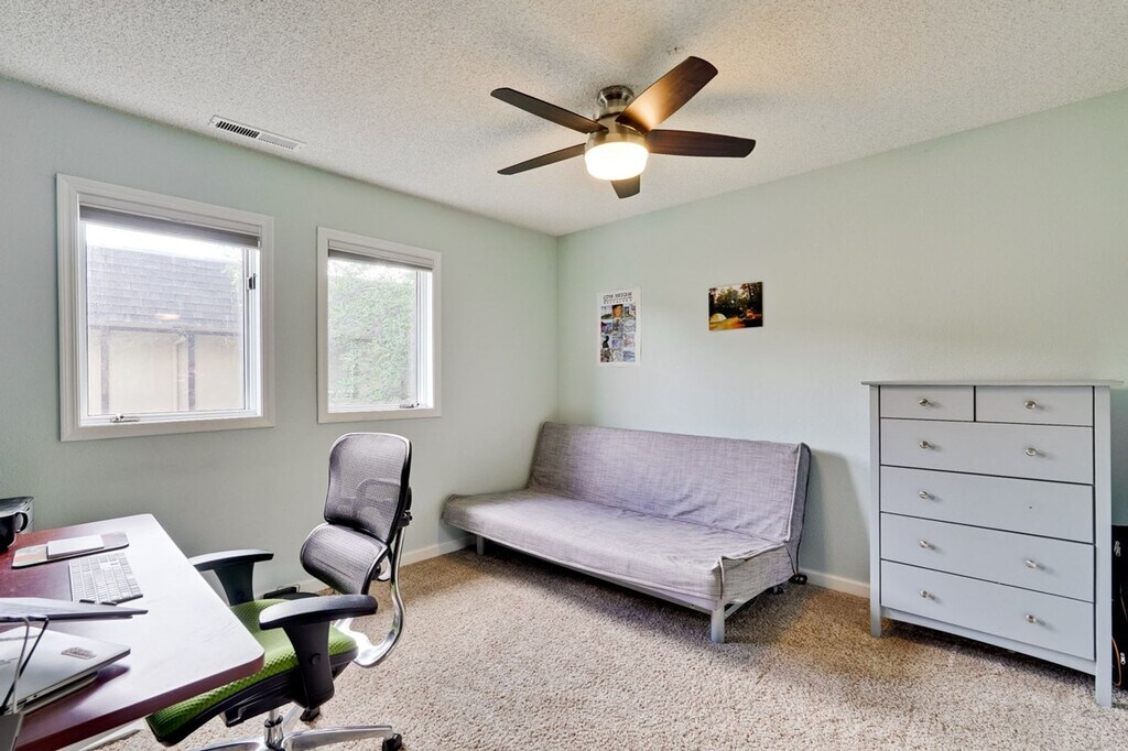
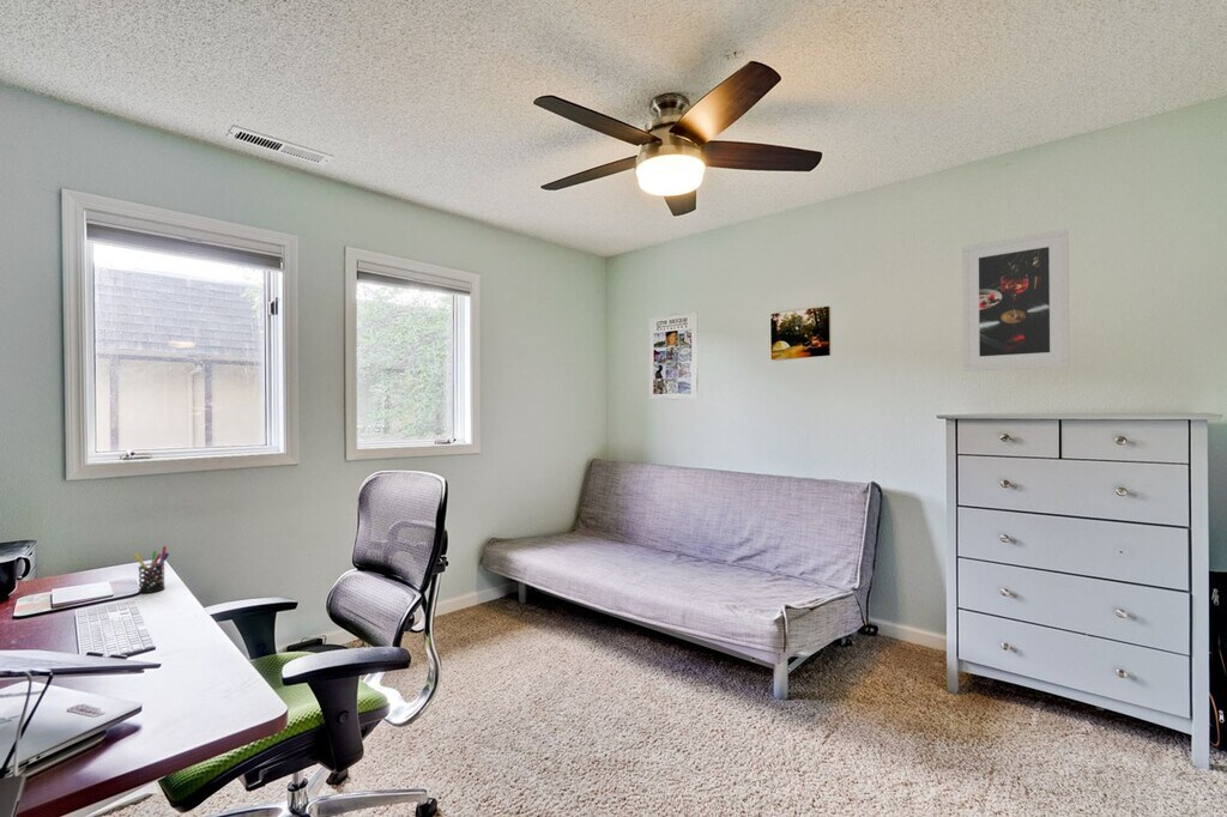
+ pen holder [132,545,170,594]
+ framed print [961,228,1071,373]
